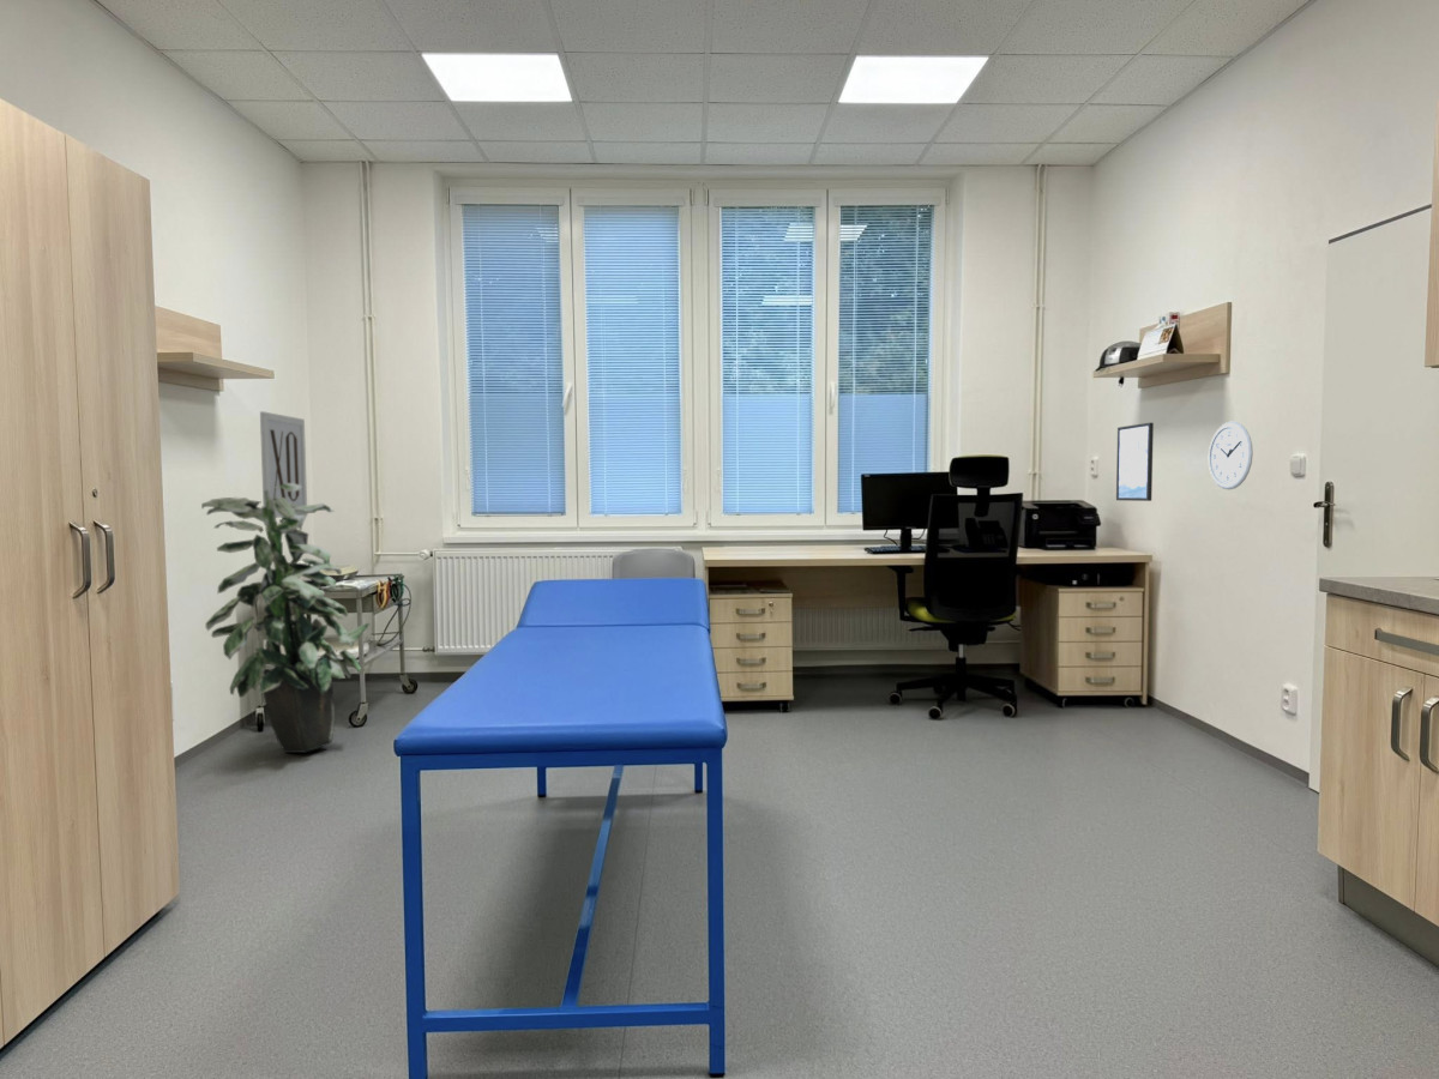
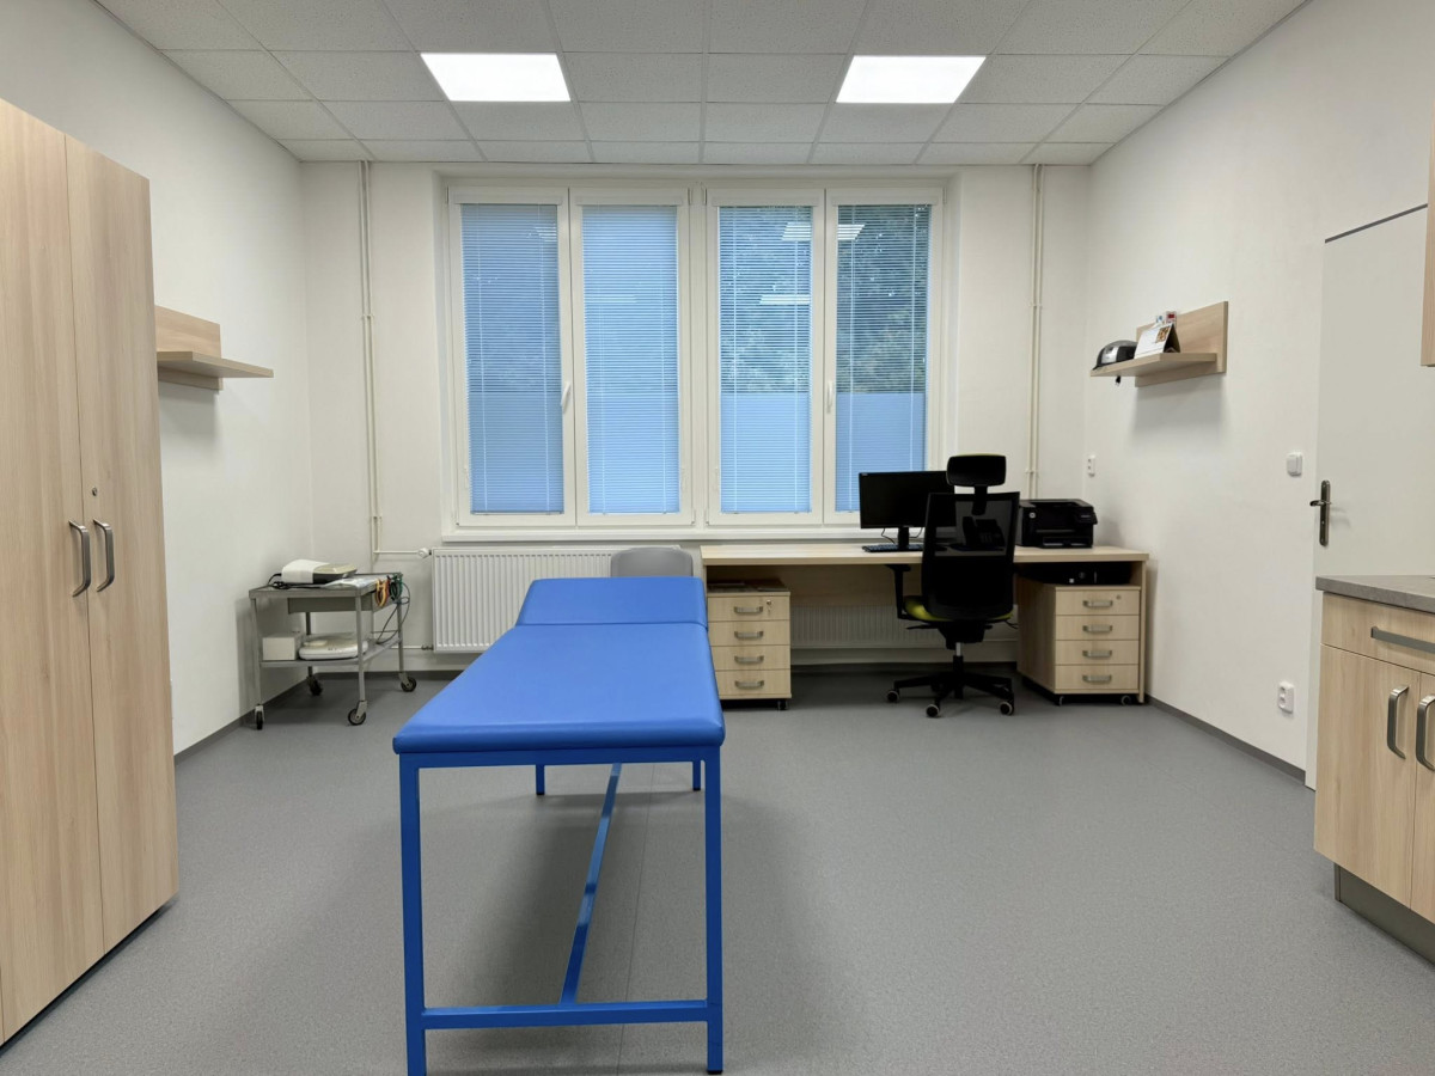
- wall art [259,410,308,519]
- wall clock [1208,421,1254,490]
- indoor plant [200,483,371,754]
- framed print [1115,422,1155,502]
